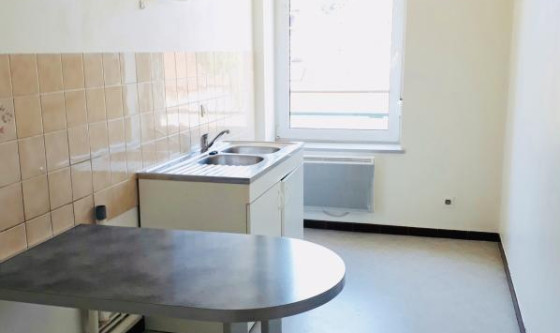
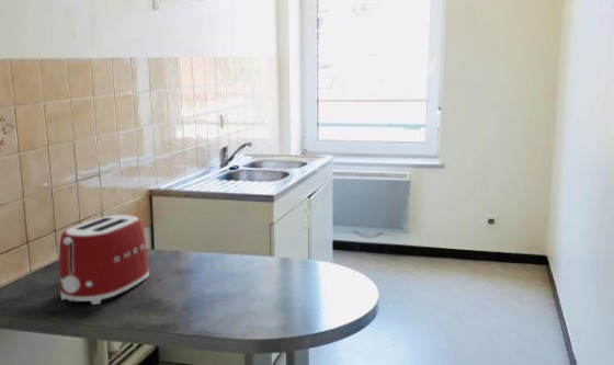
+ toaster [58,214,150,306]
